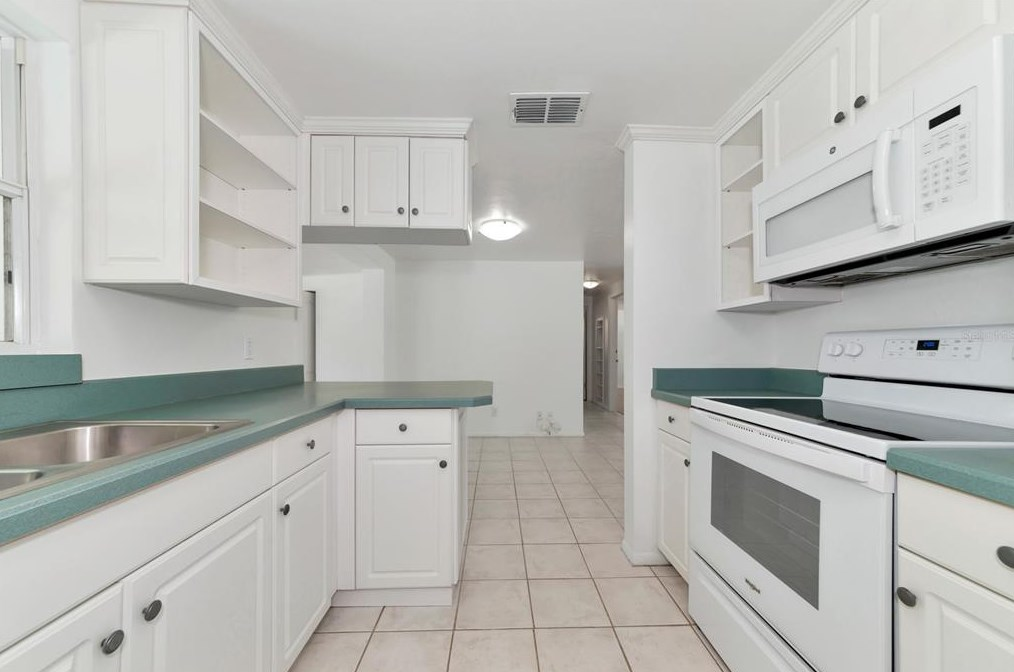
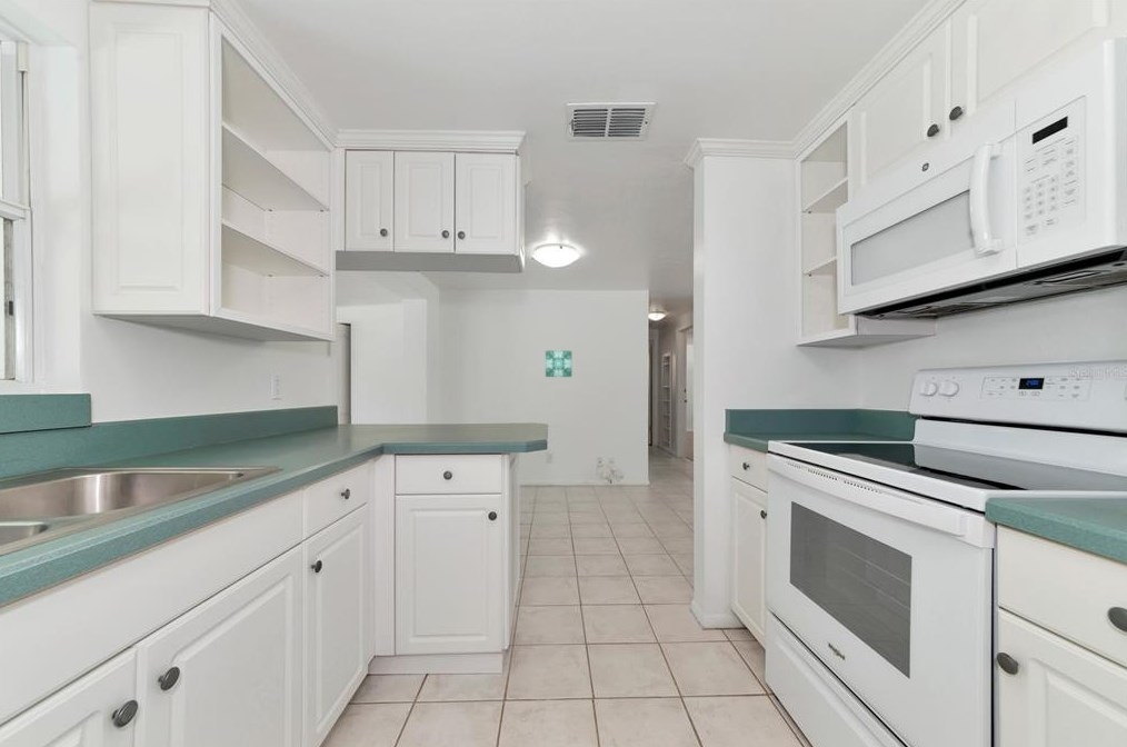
+ wall art [545,350,572,378]
